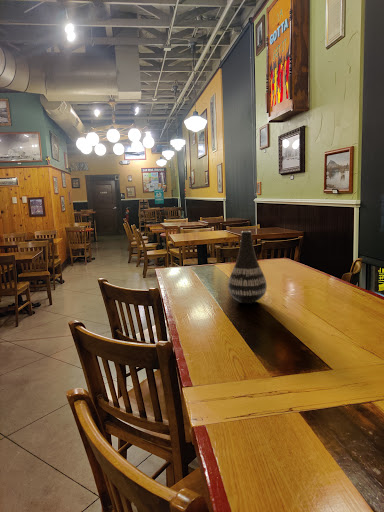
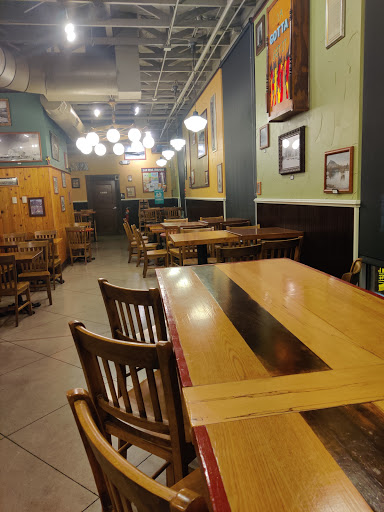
- vase [227,230,268,305]
